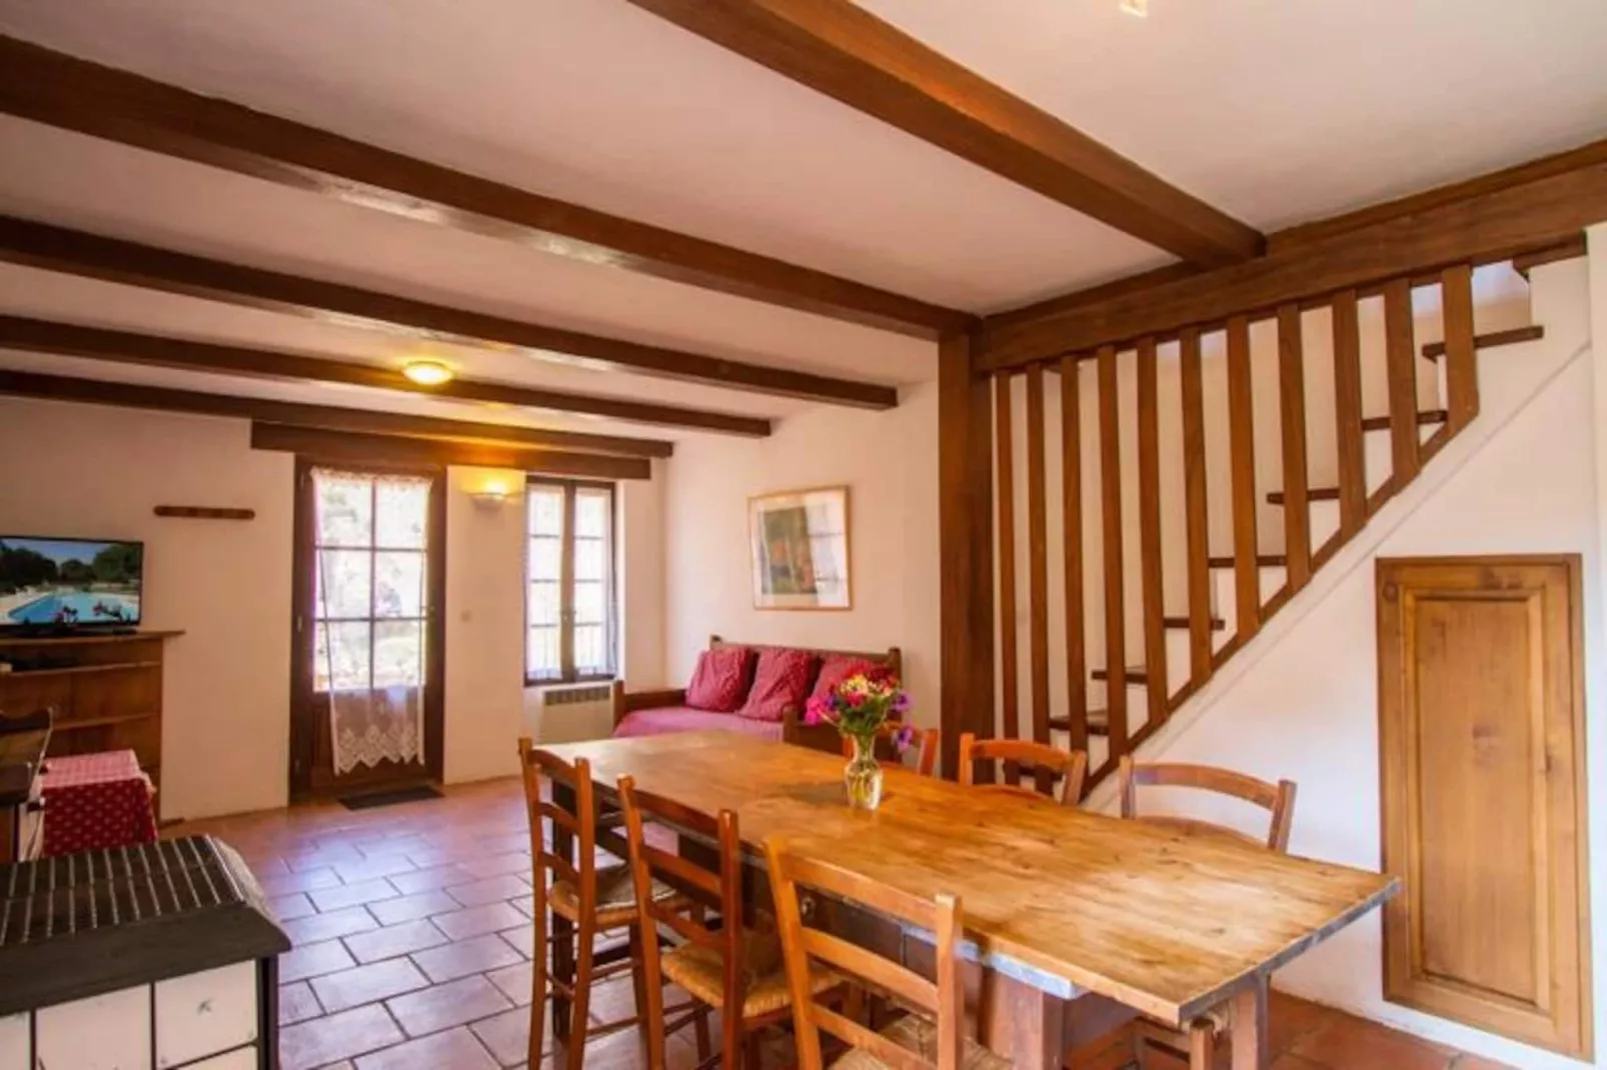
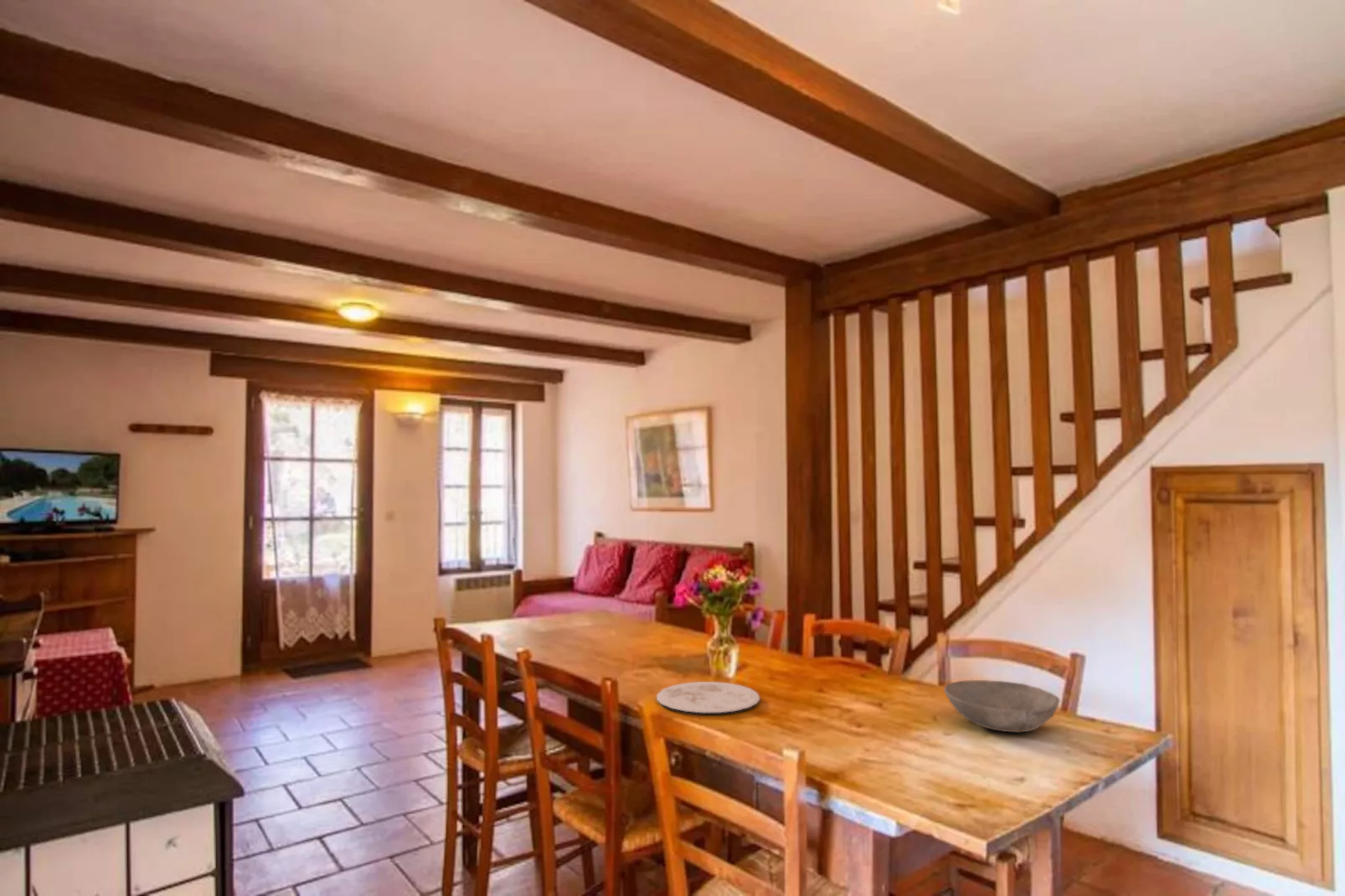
+ plate [656,681,761,713]
+ bowl [943,679,1060,734]
